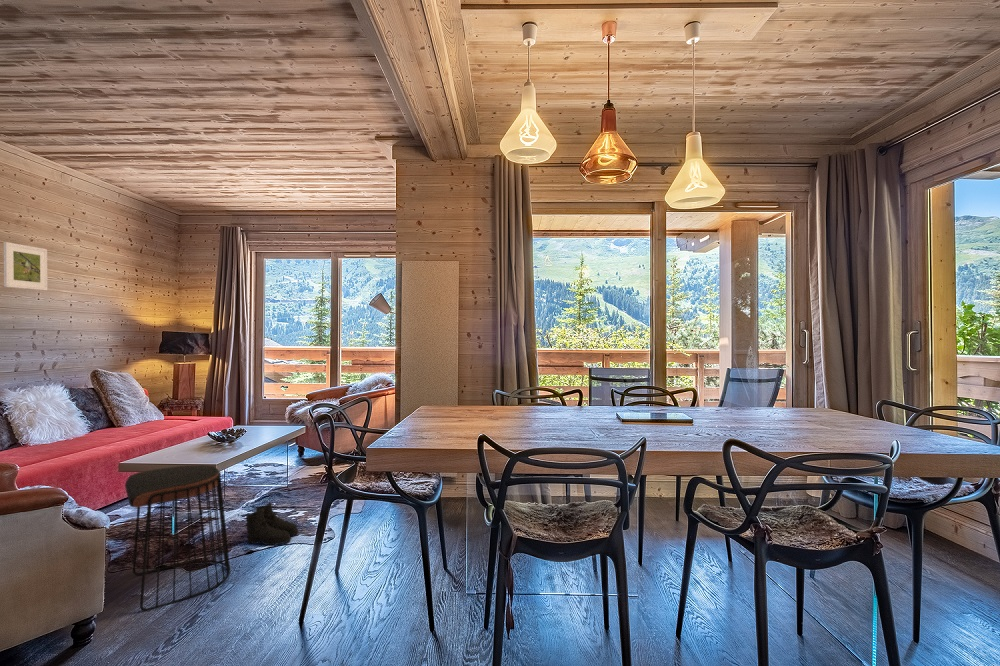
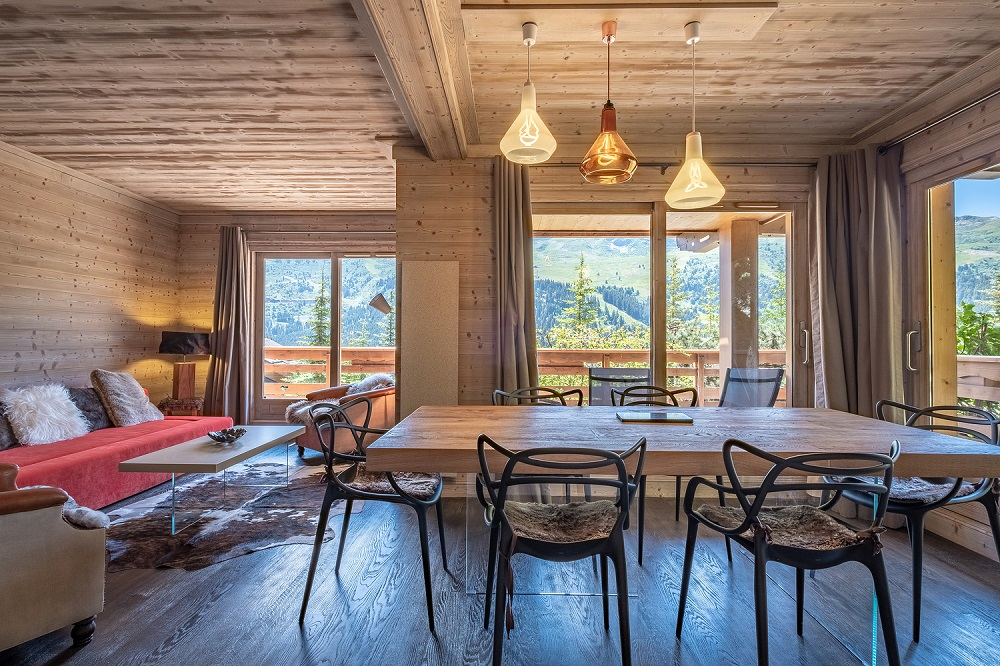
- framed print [3,241,49,291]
- boots [244,501,300,547]
- stool [124,464,231,612]
